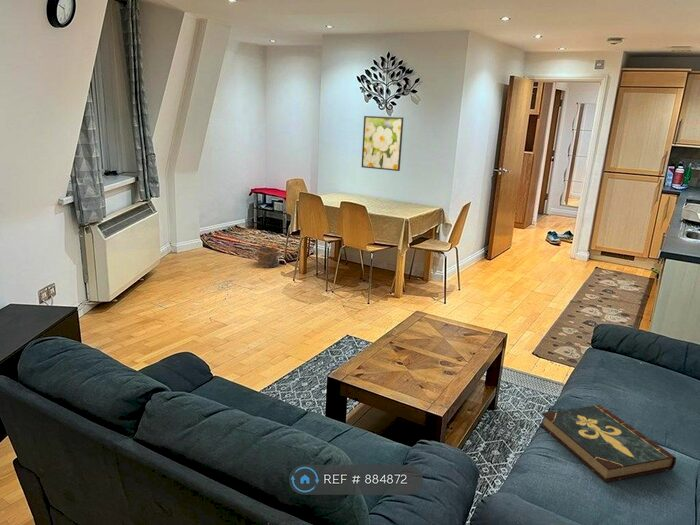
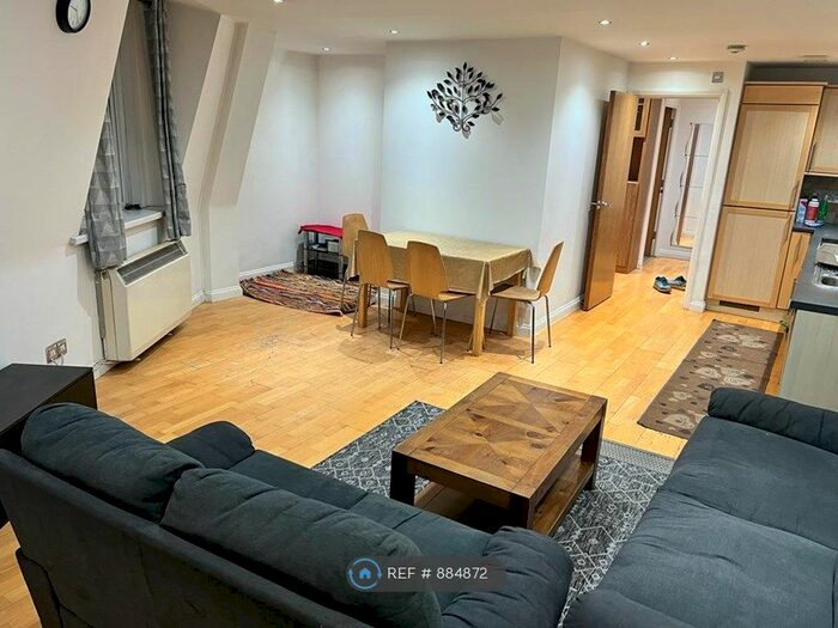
- clay pot [255,246,282,268]
- book [539,404,677,483]
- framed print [361,115,404,172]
